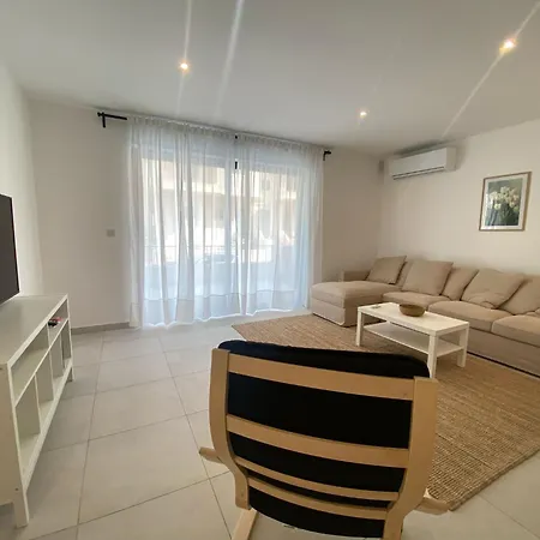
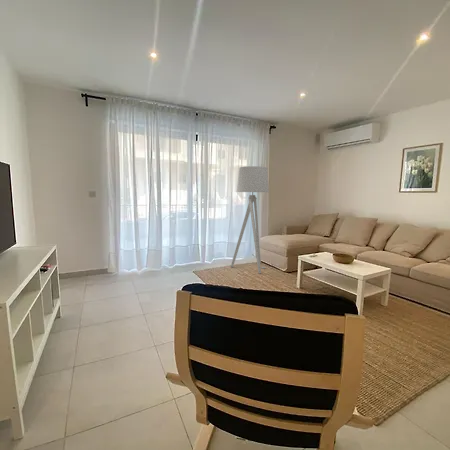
+ floor lamp [230,165,270,274]
